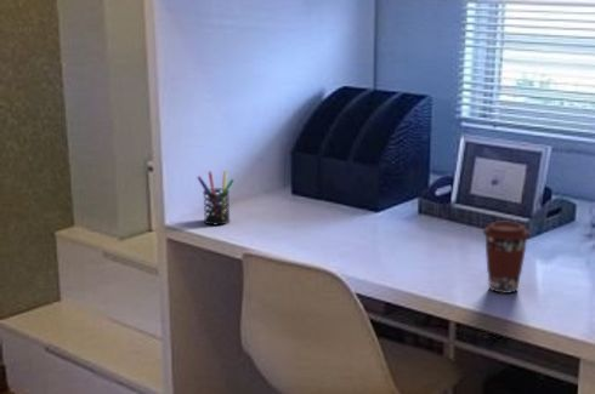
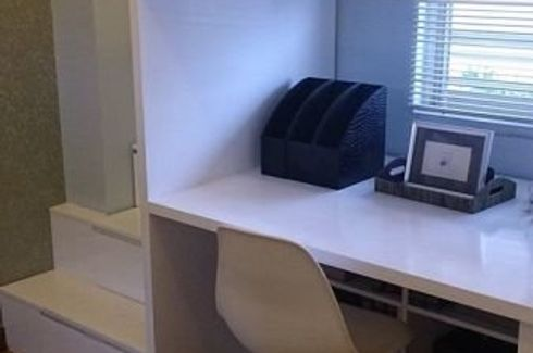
- coffee cup [482,221,531,295]
- pen holder [195,170,236,225]
